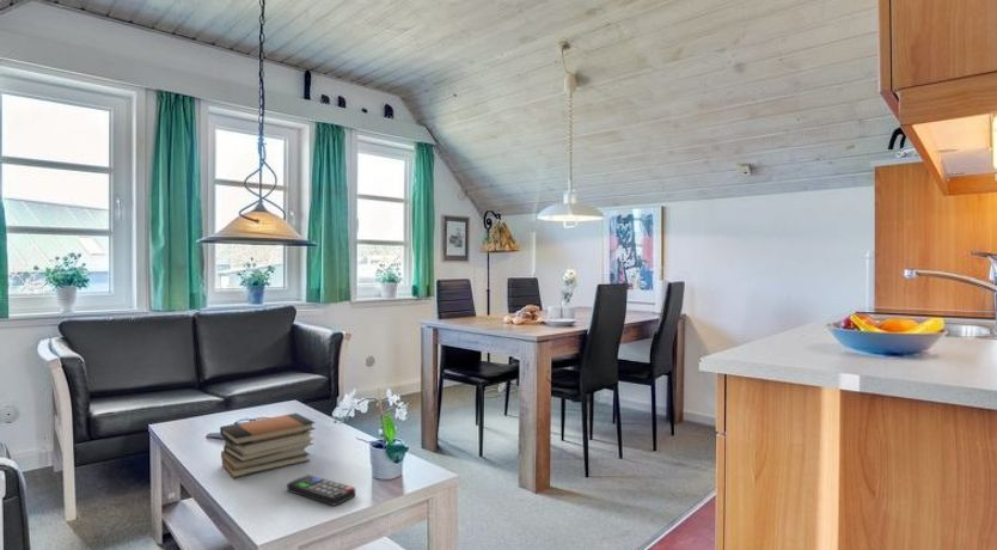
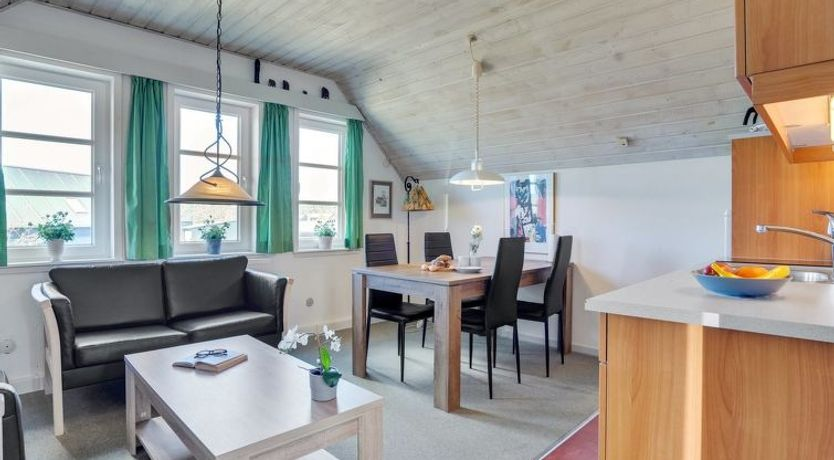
- remote control [286,473,356,507]
- book stack [219,412,317,478]
